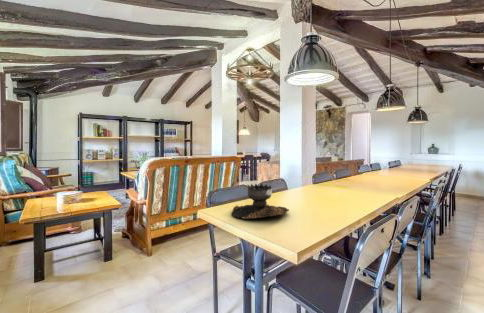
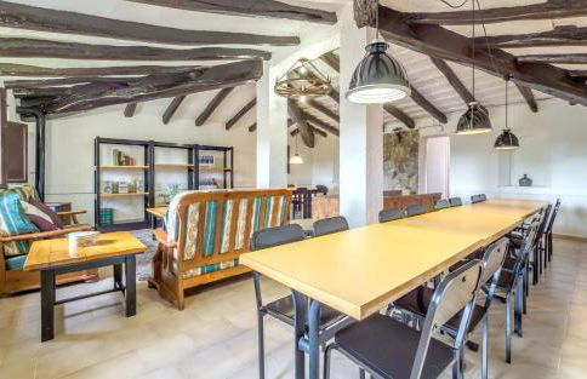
- brazier [231,183,290,220]
